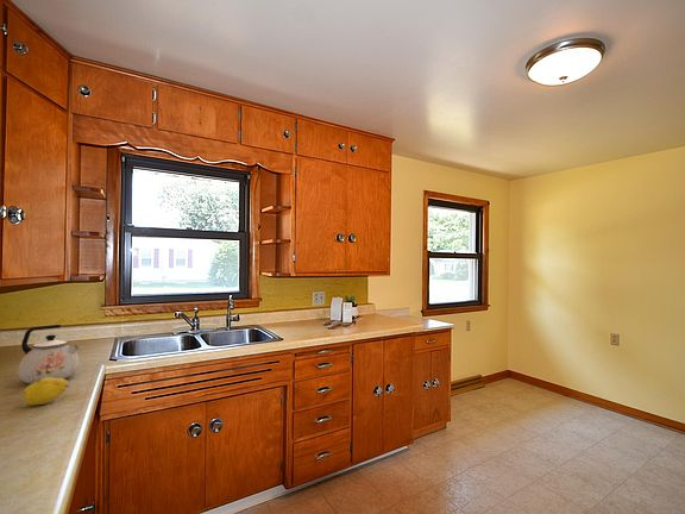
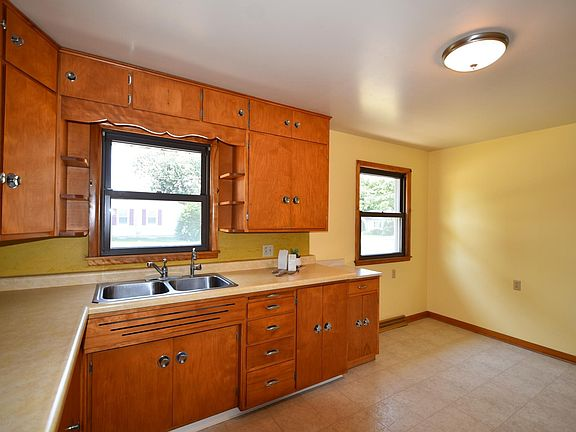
- fruit [23,377,70,407]
- kettle [17,324,81,384]
